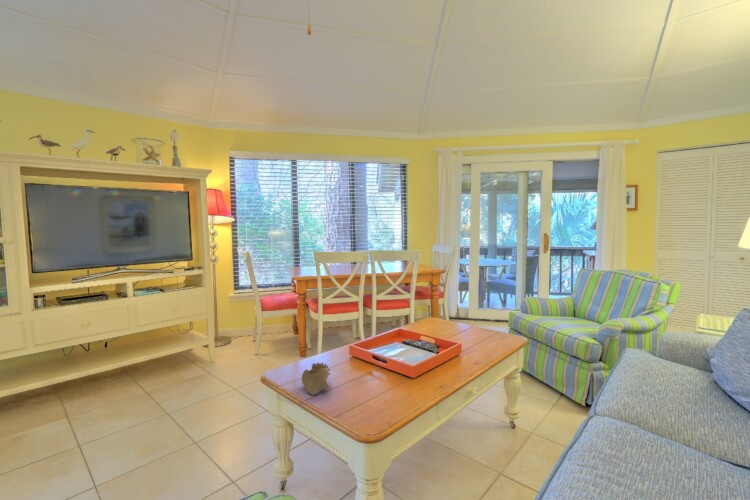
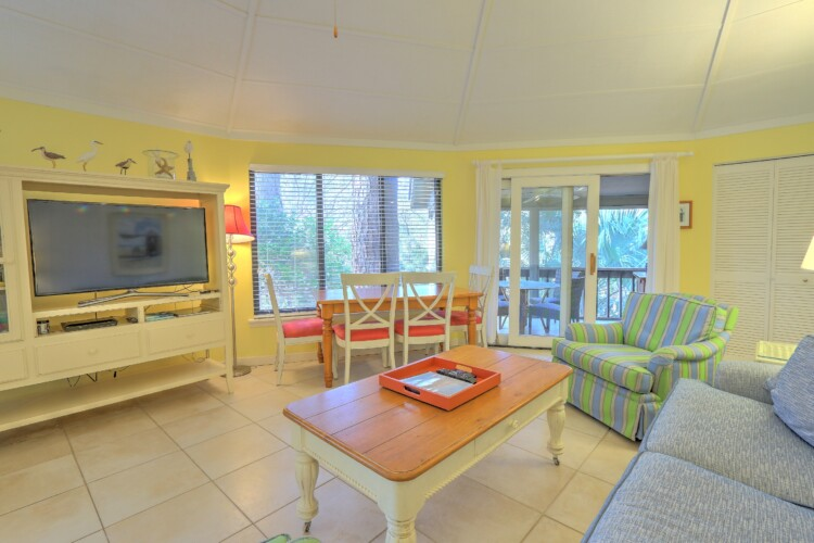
- seashell [301,361,331,396]
